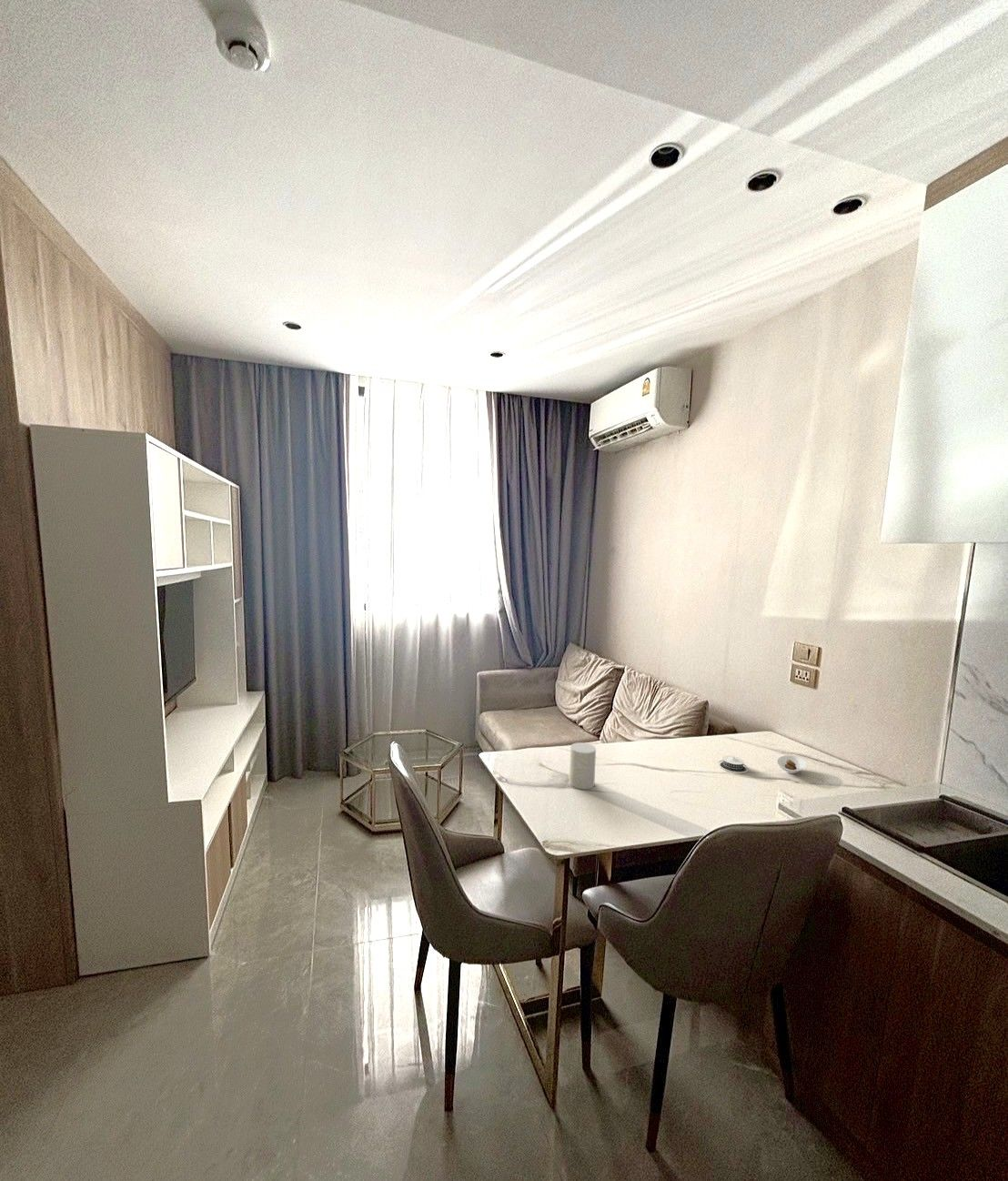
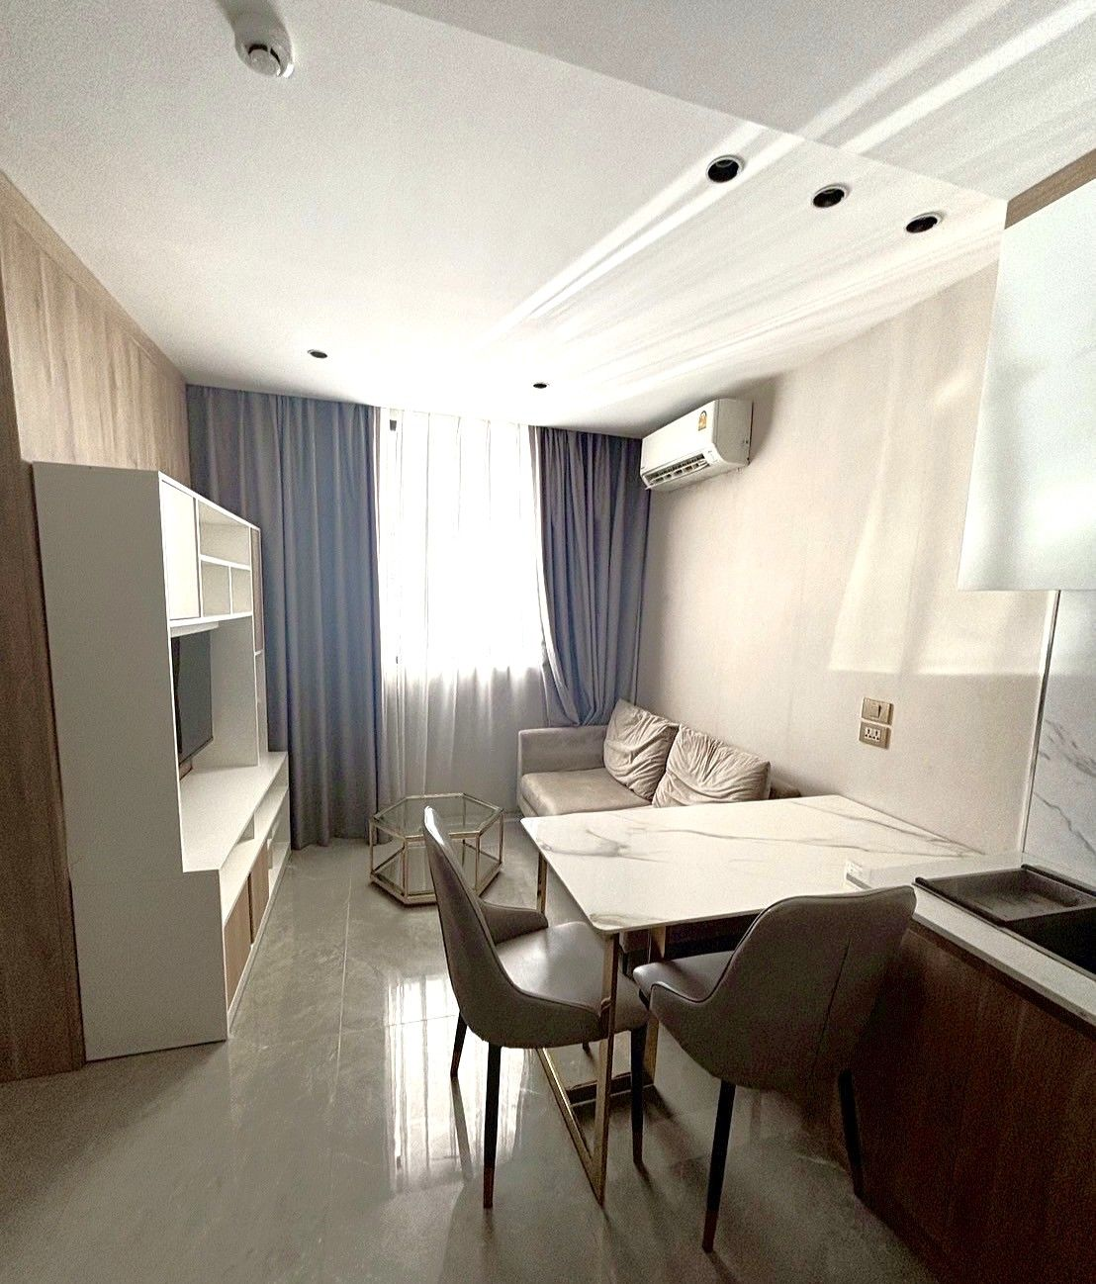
- architectural model [717,754,749,774]
- cup [569,742,597,790]
- saucer [776,754,807,774]
